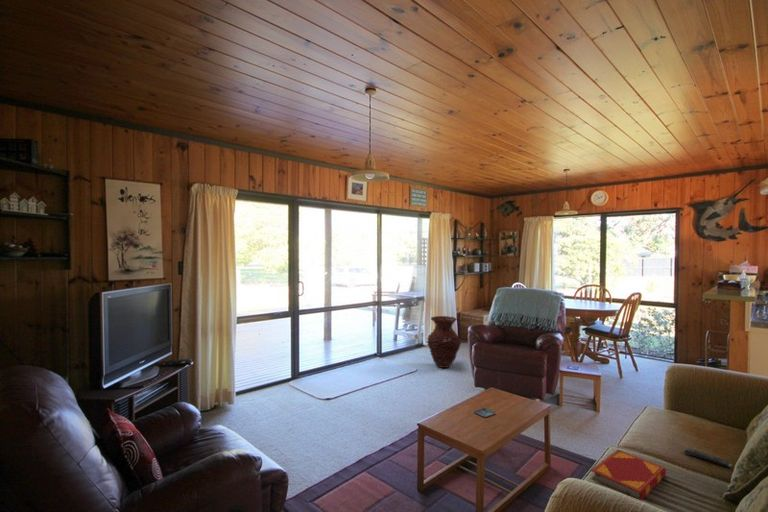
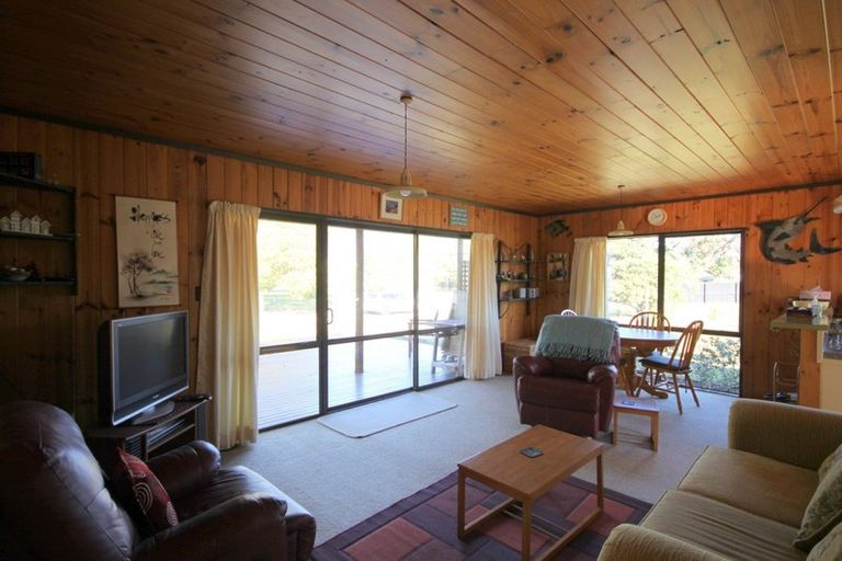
- vase [426,315,462,369]
- remote control [683,447,733,468]
- hardback book [590,449,667,501]
